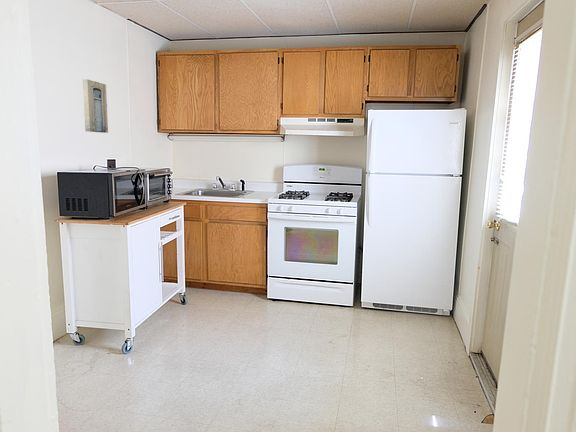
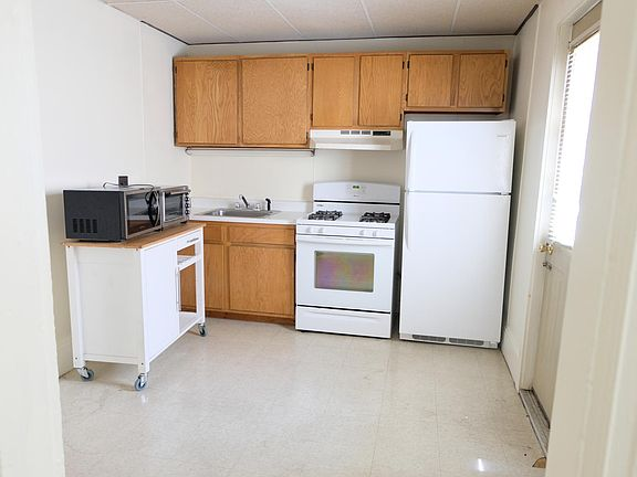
- wall art [82,78,109,134]
